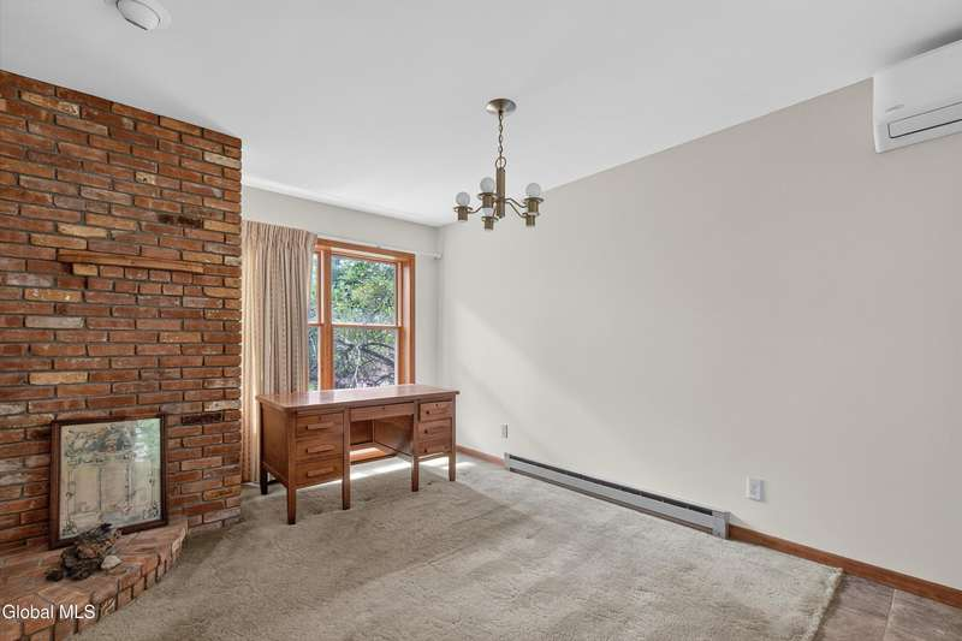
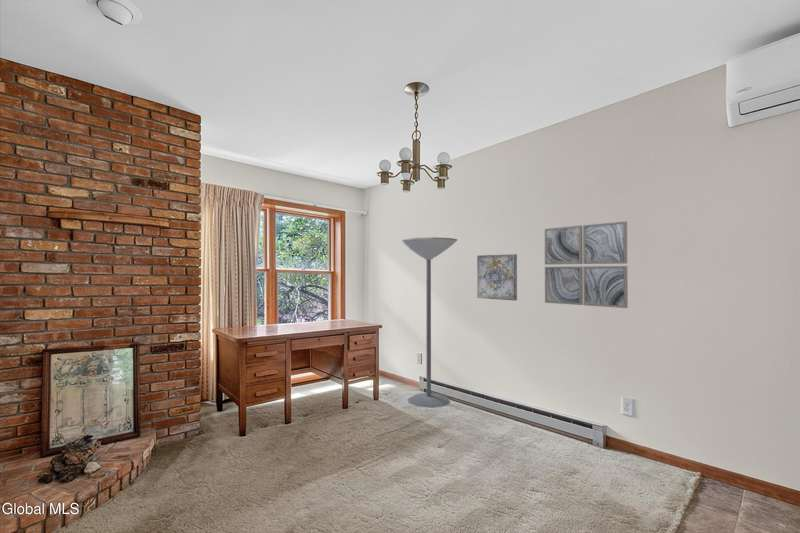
+ floor lamp [400,236,458,409]
+ wall art [476,253,518,302]
+ wall art [544,220,629,309]
